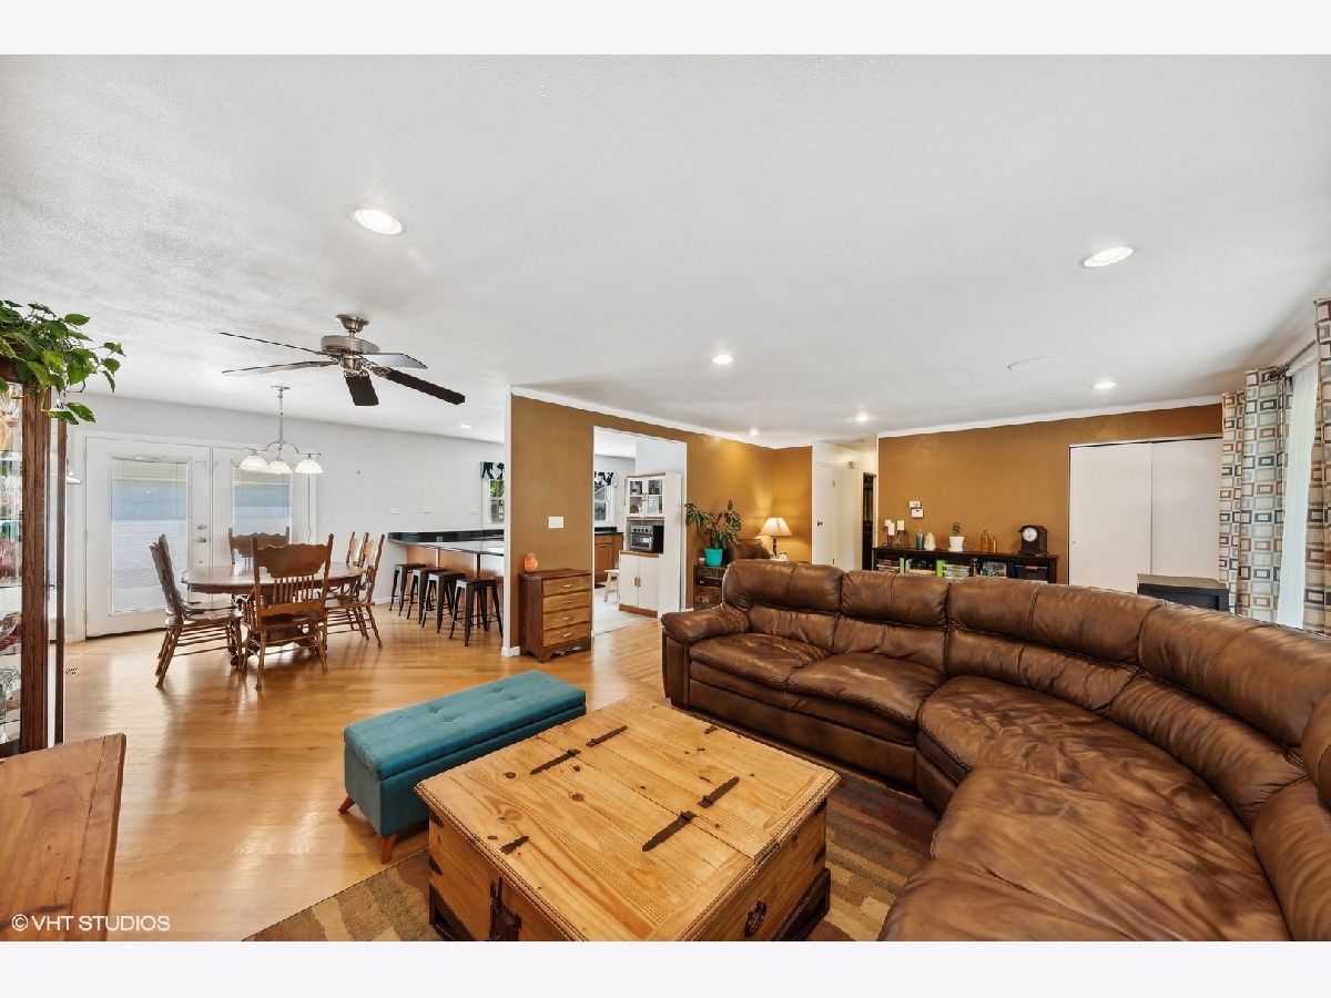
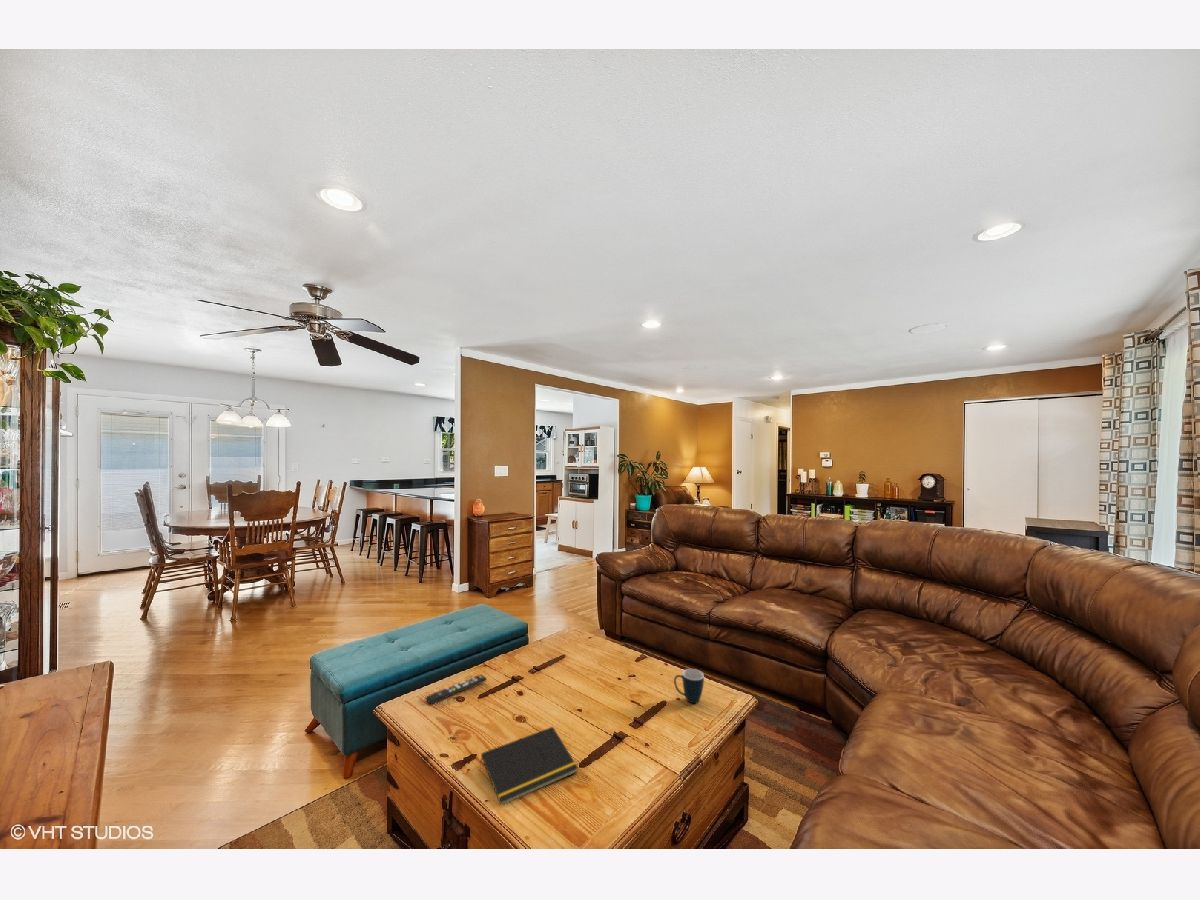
+ remote control [425,673,488,706]
+ notepad [478,726,579,806]
+ mug [673,668,705,704]
